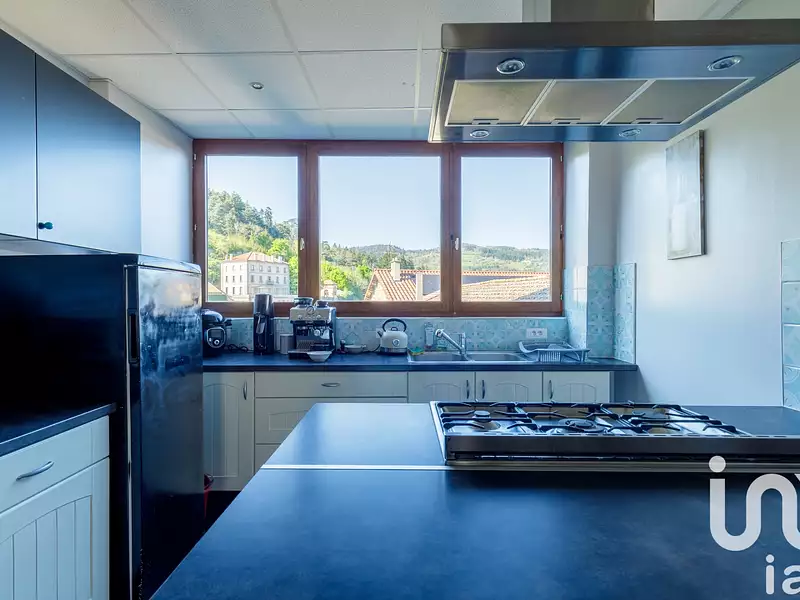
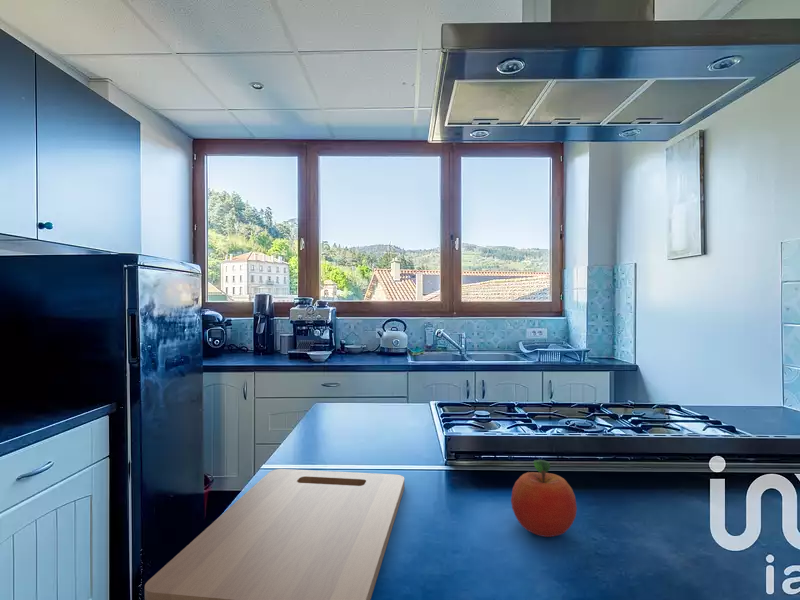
+ cutting board [144,468,405,600]
+ fruit [510,459,578,538]
